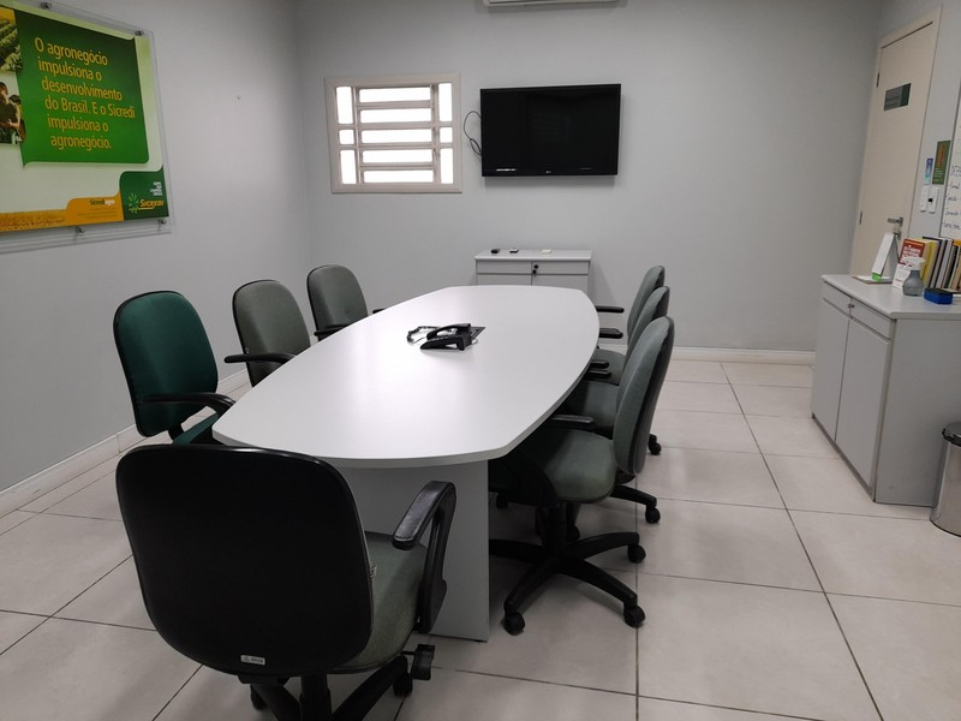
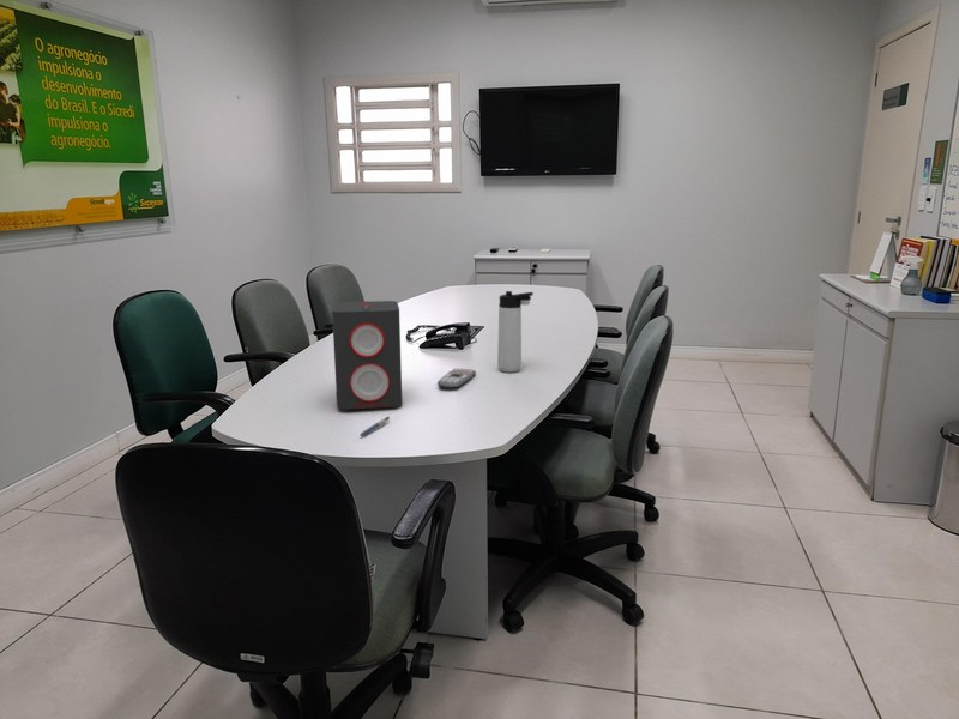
+ thermos bottle [496,290,535,374]
+ speaker [331,300,403,410]
+ remote control [436,368,477,389]
+ pen [358,416,391,437]
